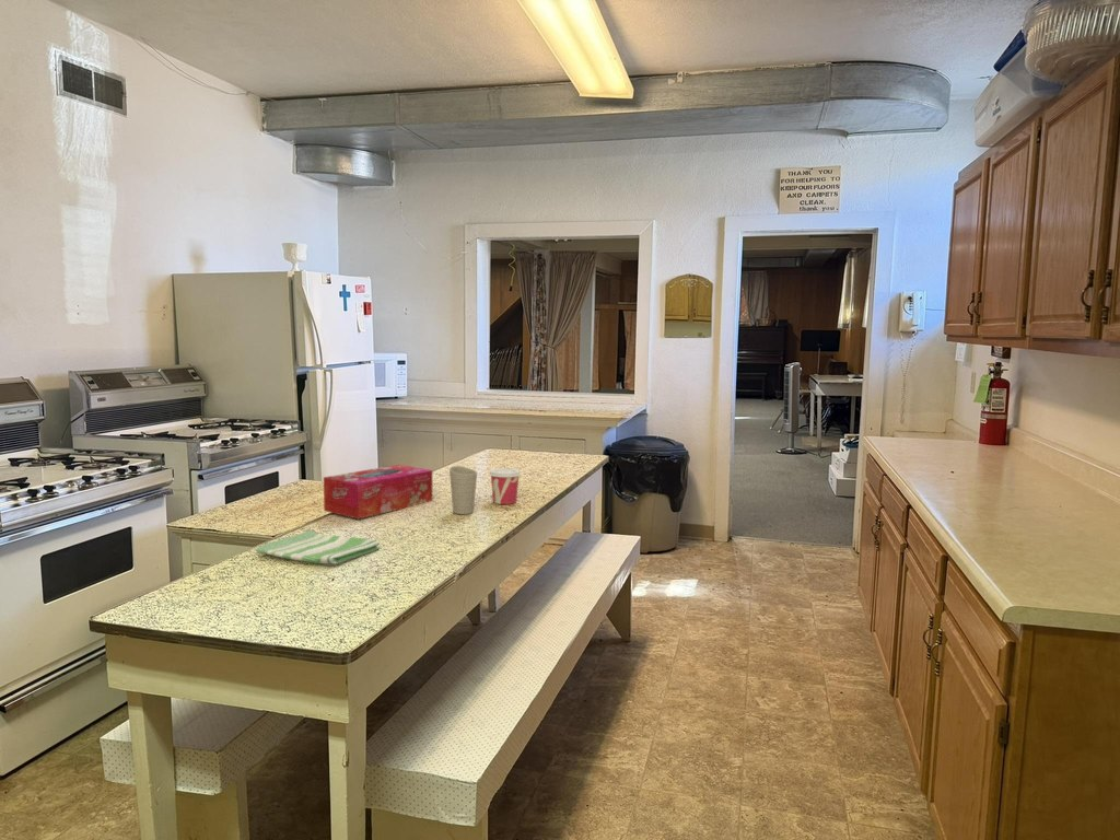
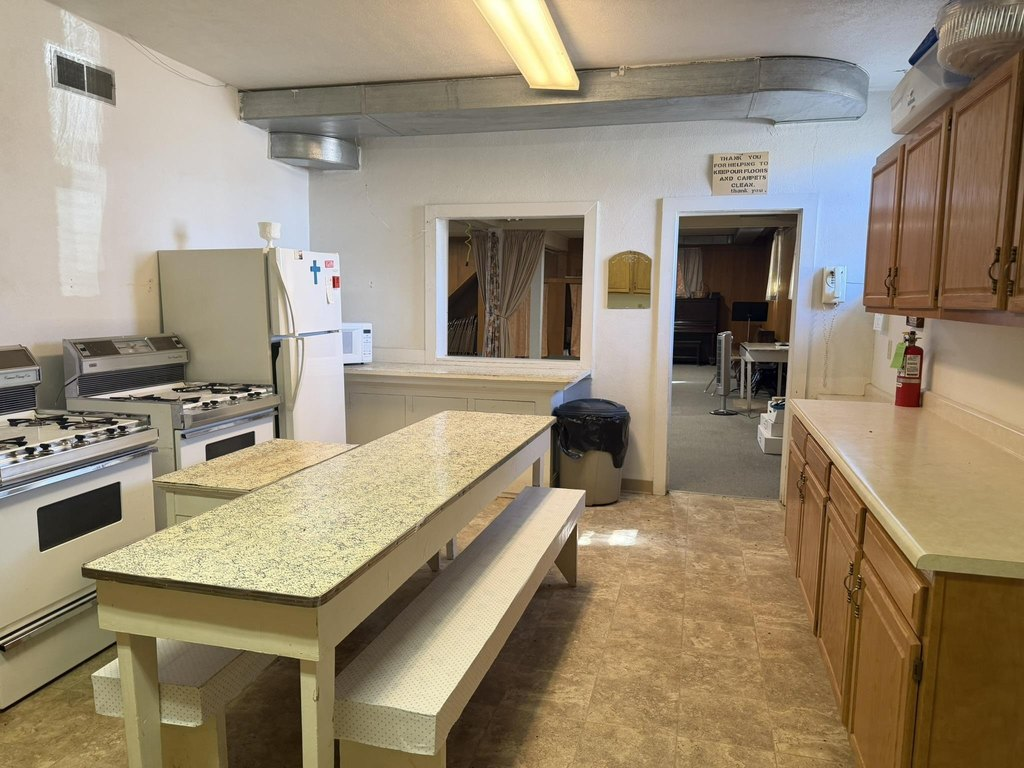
- dish towel [255,529,381,565]
- tissue box [323,464,433,521]
- cup [488,467,523,505]
- cup [448,465,478,515]
